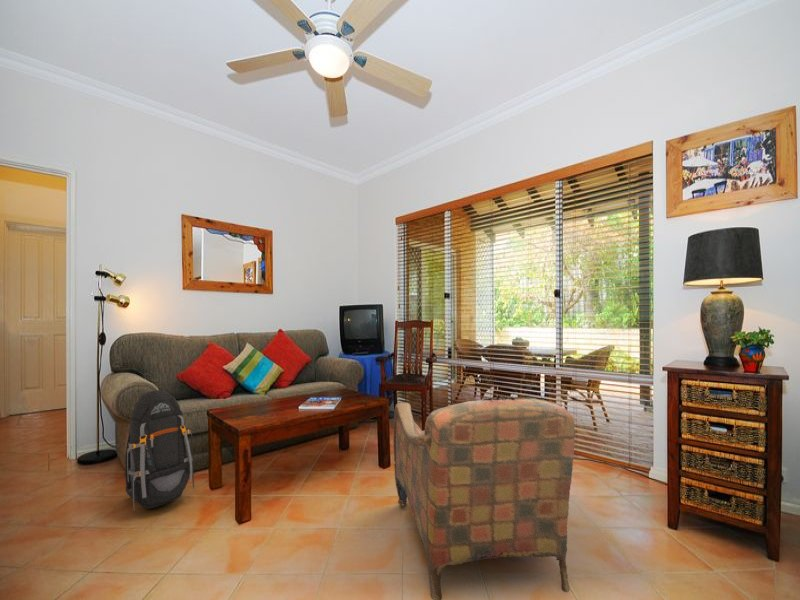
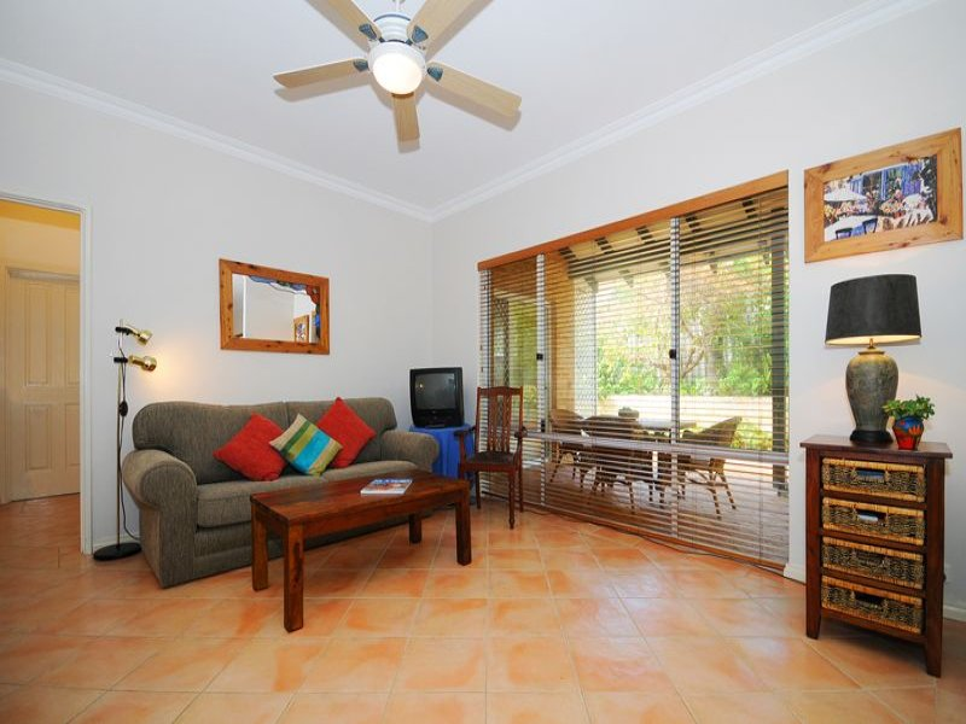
- backpack [124,389,195,512]
- armchair [393,394,577,600]
